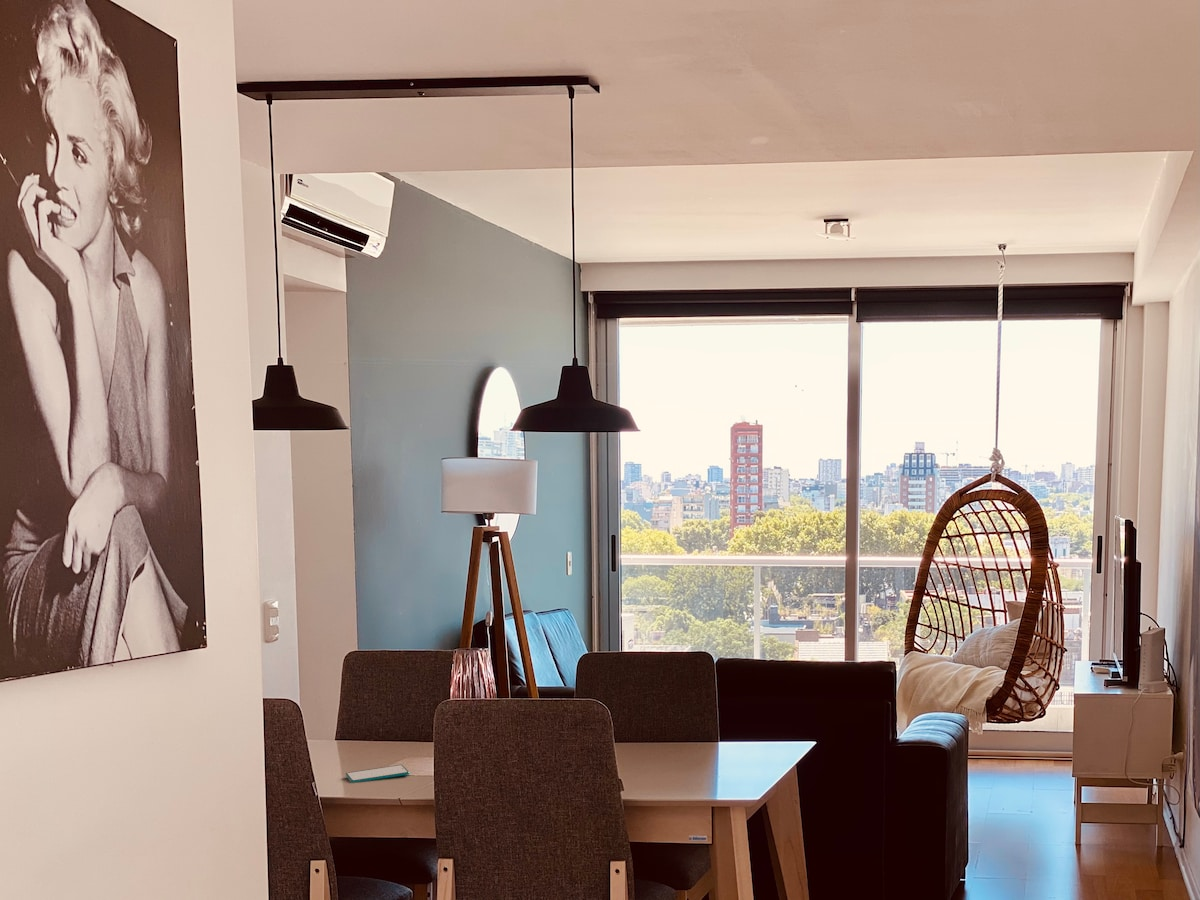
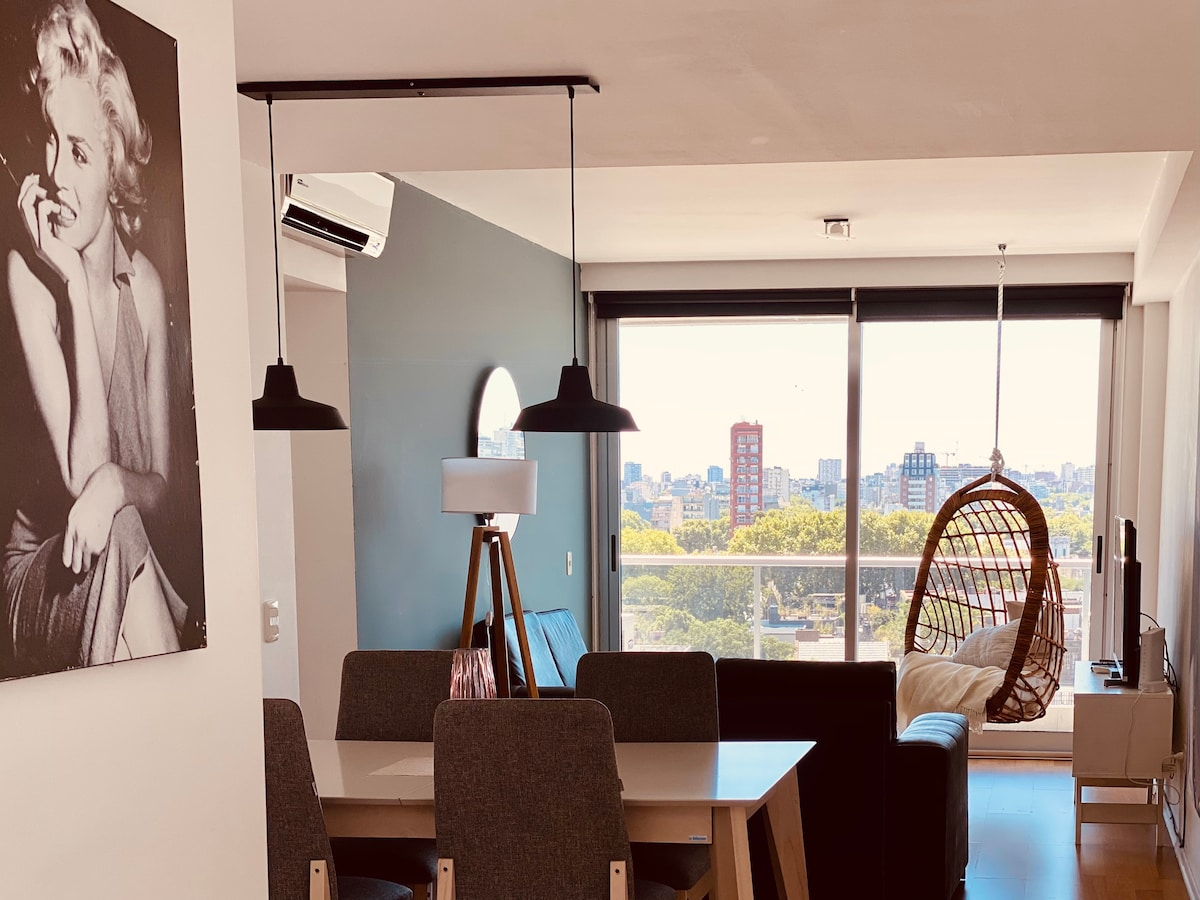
- smartphone [344,764,410,784]
